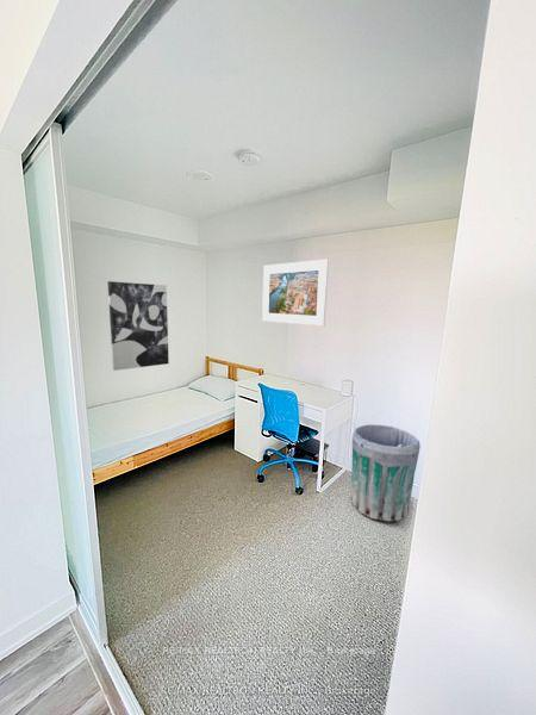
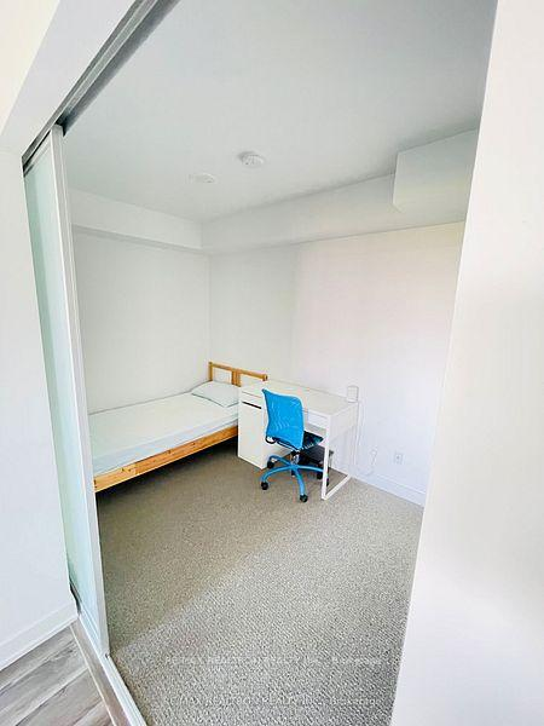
- wall art [106,280,170,372]
- trash can [349,423,422,522]
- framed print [261,257,330,328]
